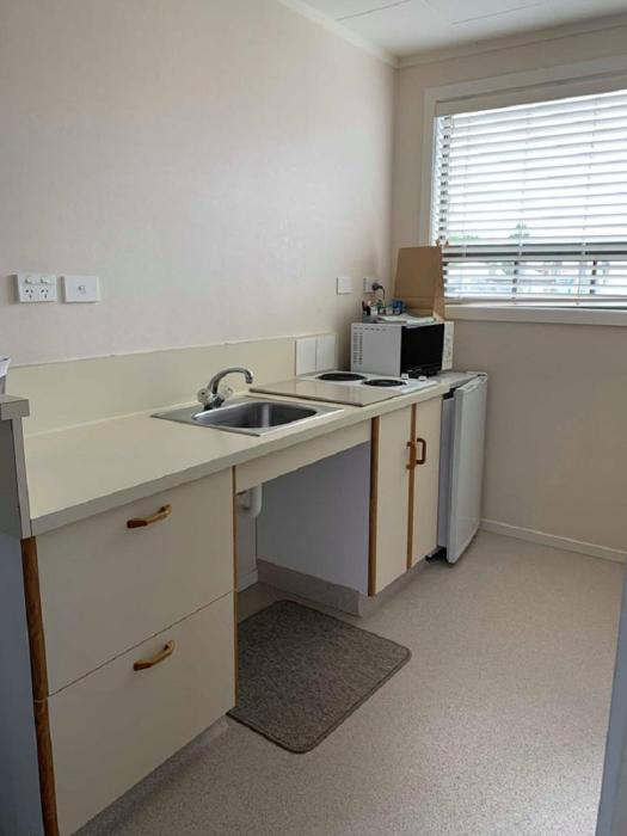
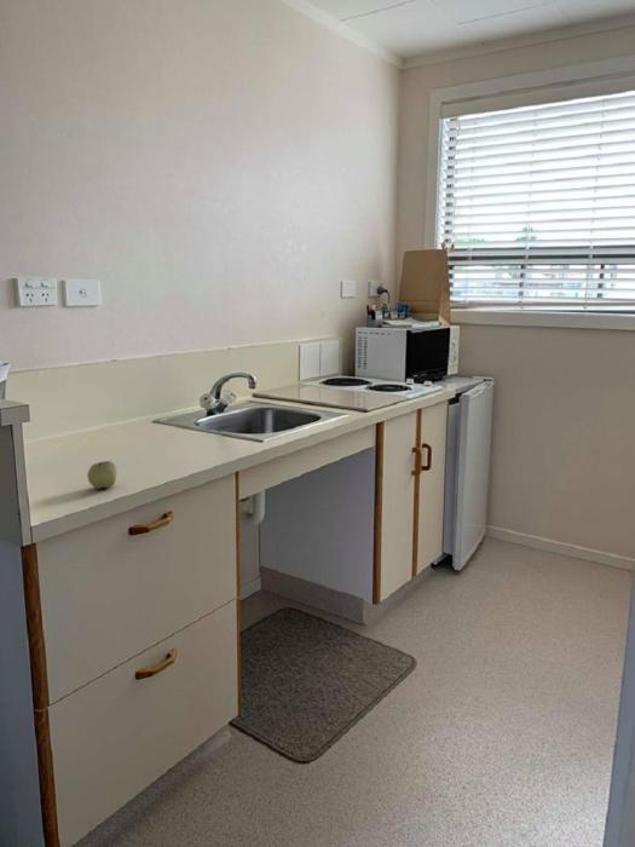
+ apple [86,460,119,490]
